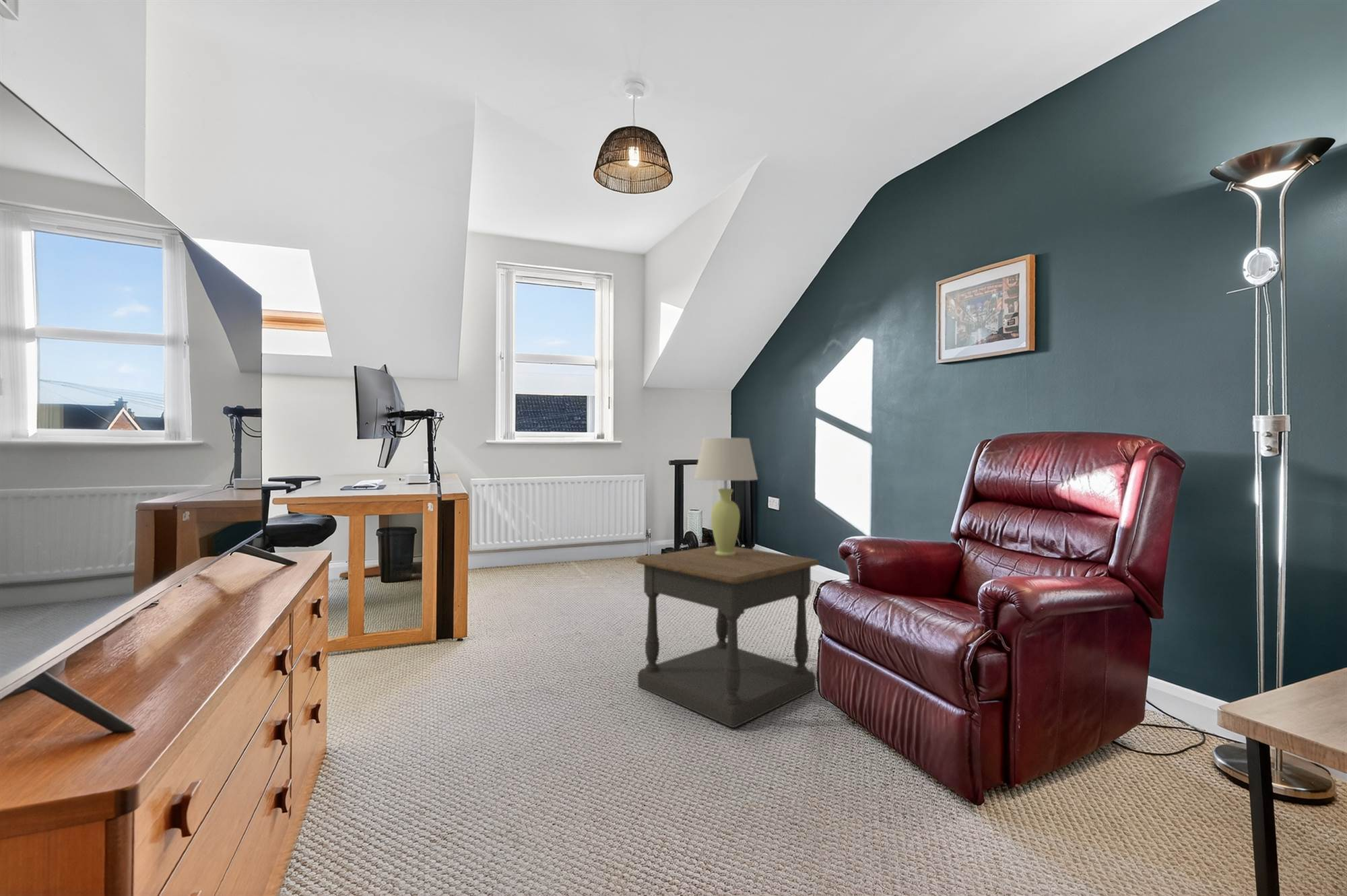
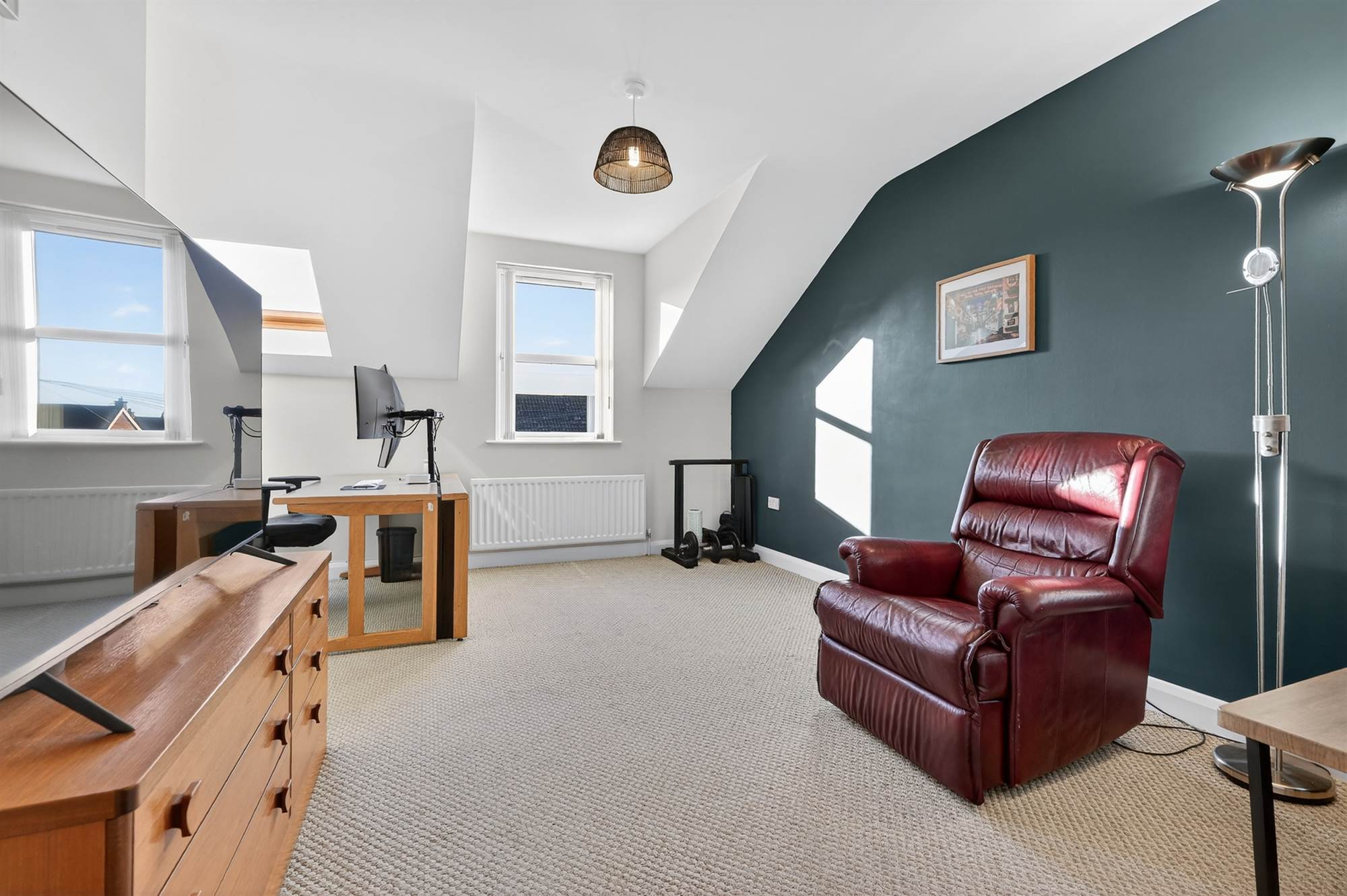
- side table [635,545,820,728]
- table lamp [693,437,758,555]
